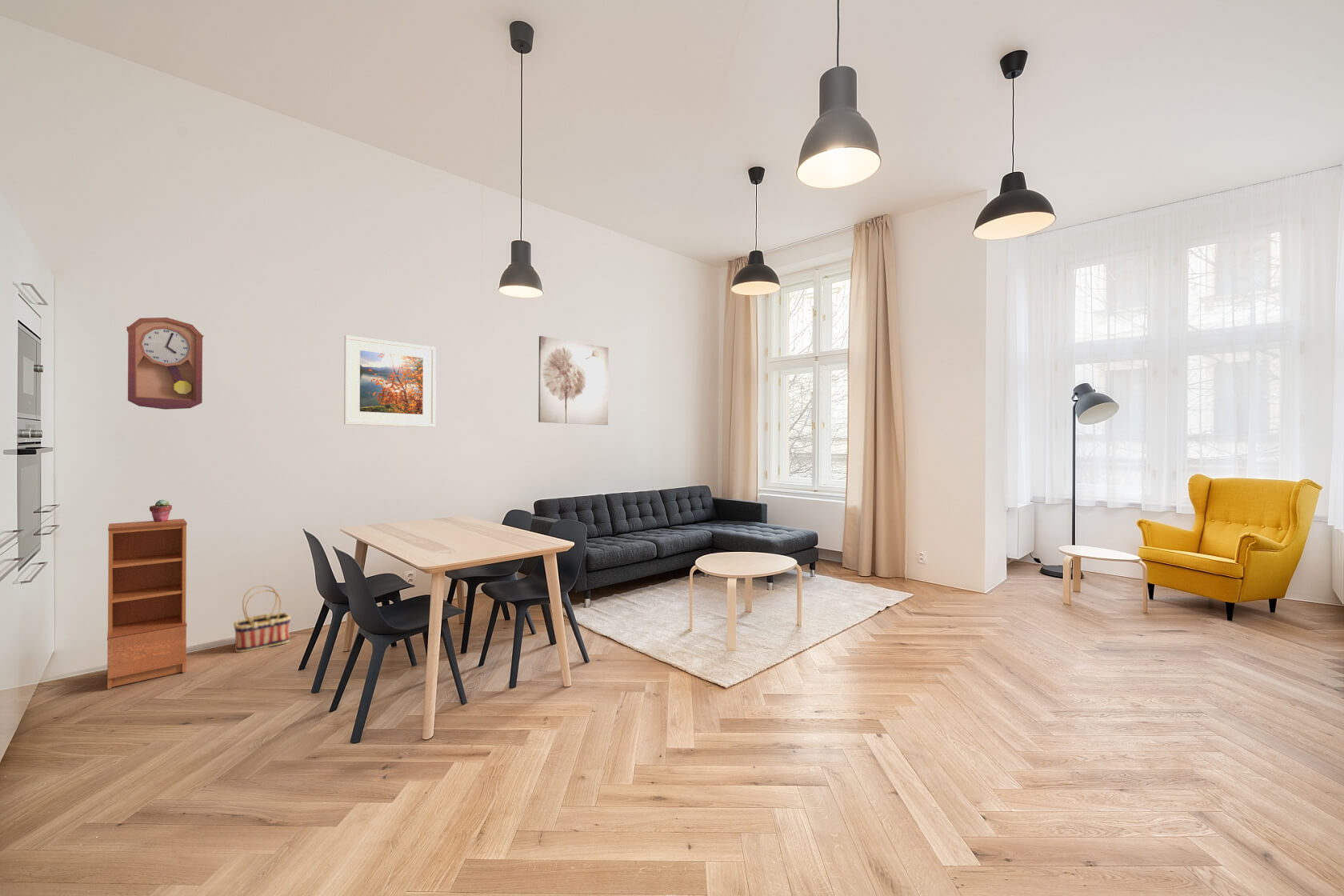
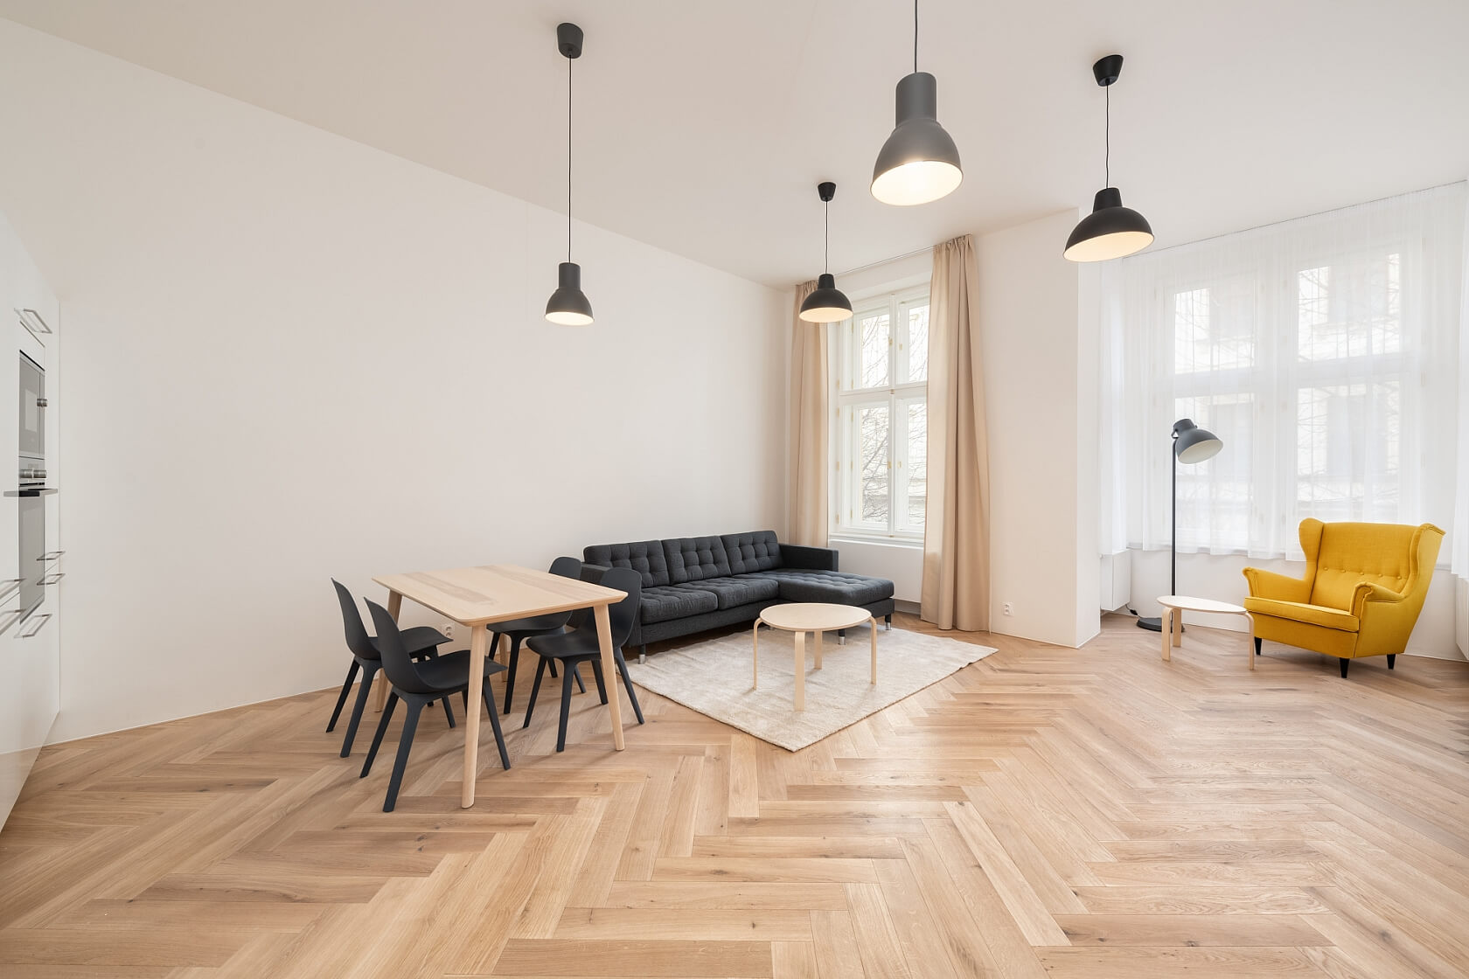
- wall art [538,335,610,426]
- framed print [343,334,437,428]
- bookcase [106,518,188,690]
- basket [233,585,291,653]
- potted succulent [149,499,173,522]
- pendulum clock [126,317,205,410]
